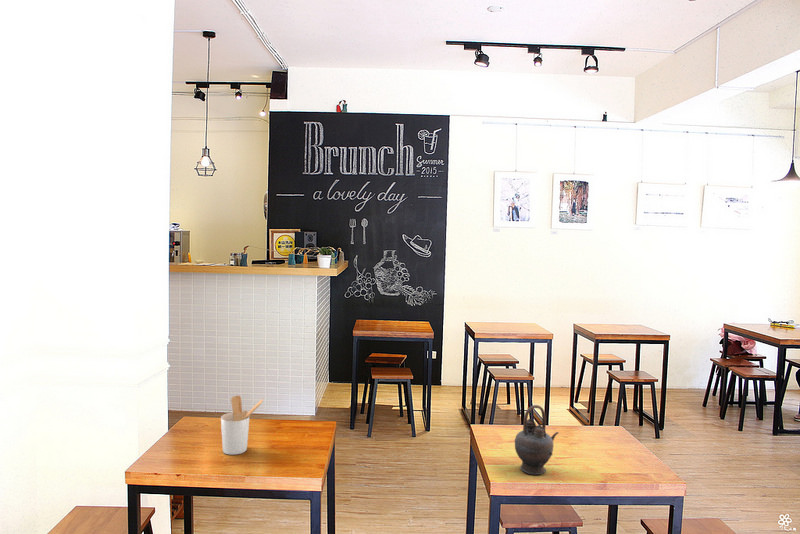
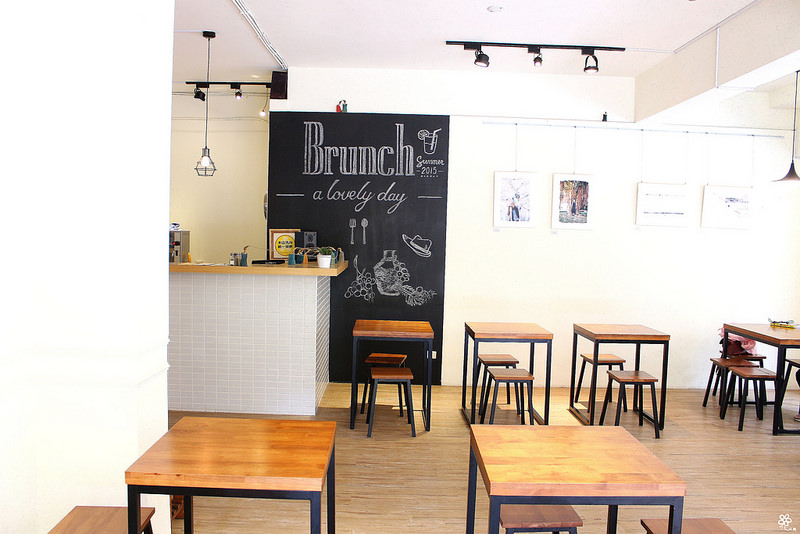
- utensil holder [220,394,264,456]
- teapot [514,404,559,476]
